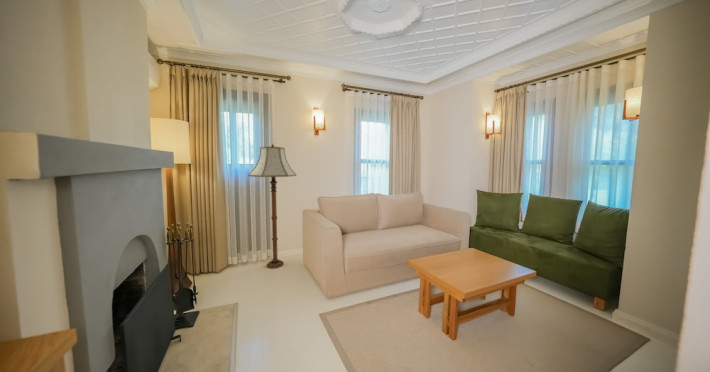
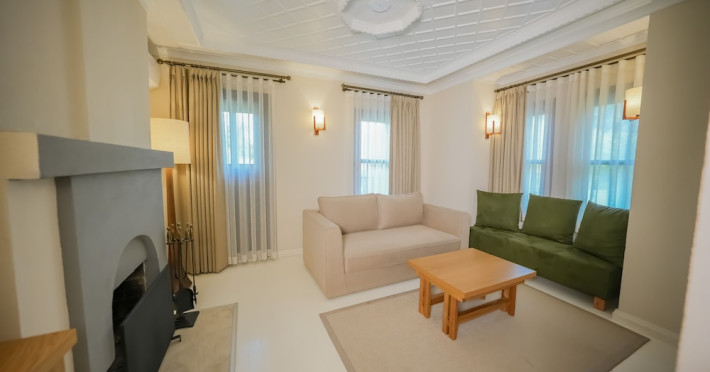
- floor lamp [247,143,297,269]
